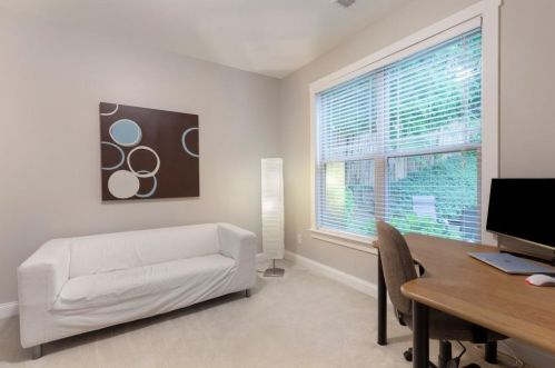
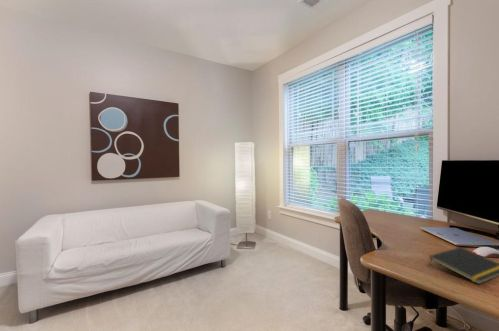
+ notepad [428,246,499,285]
